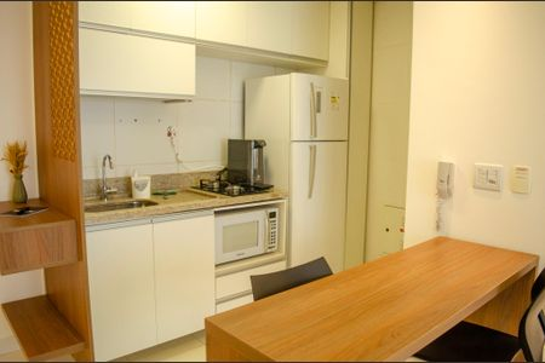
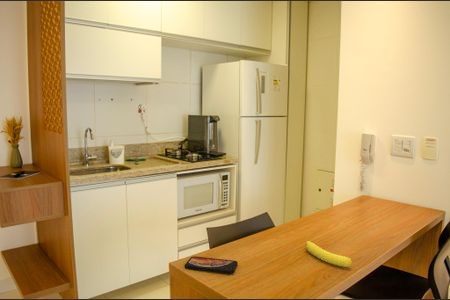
+ banana [305,240,353,268]
+ smartphone [184,255,239,274]
